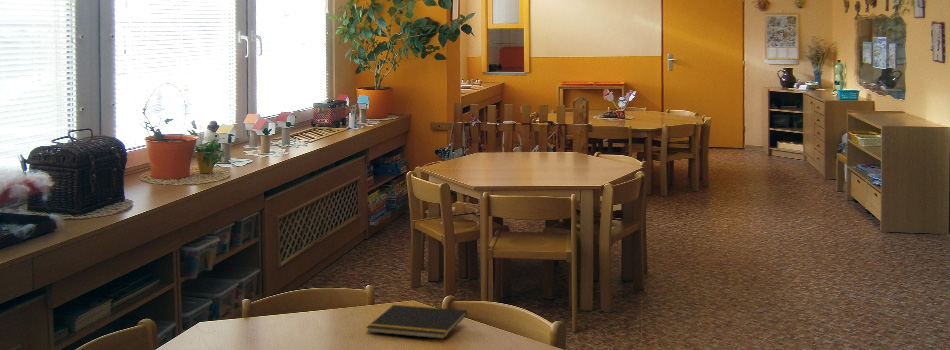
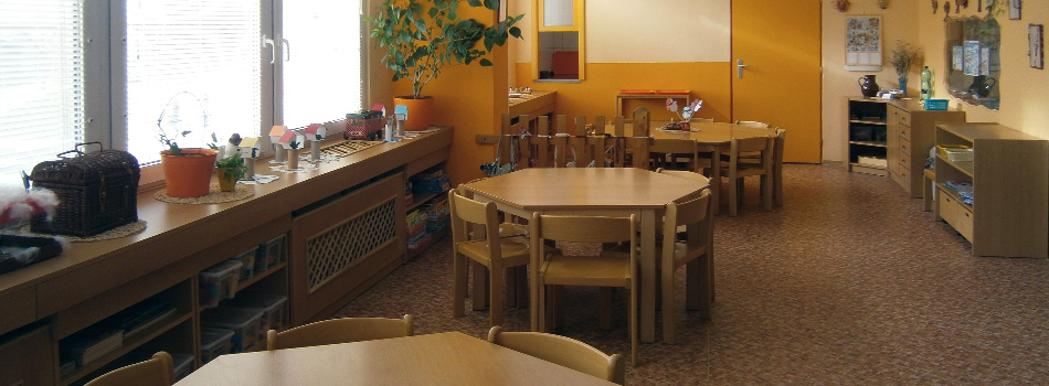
- notepad [365,304,468,340]
